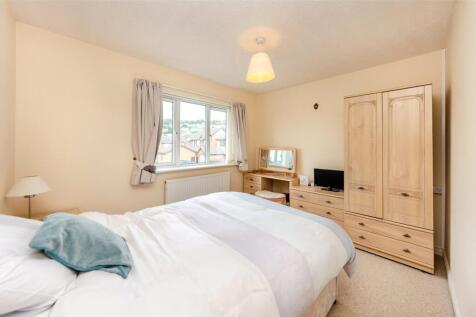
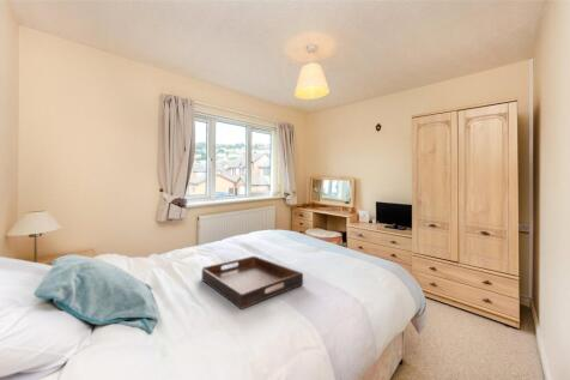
+ serving tray [201,254,304,310]
